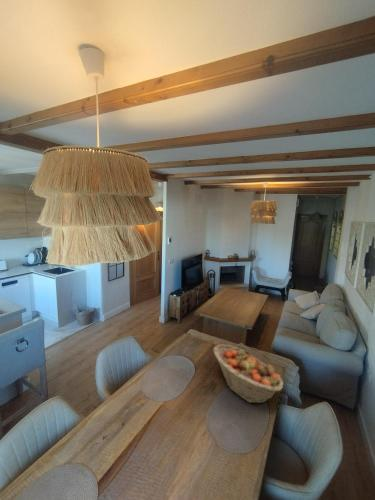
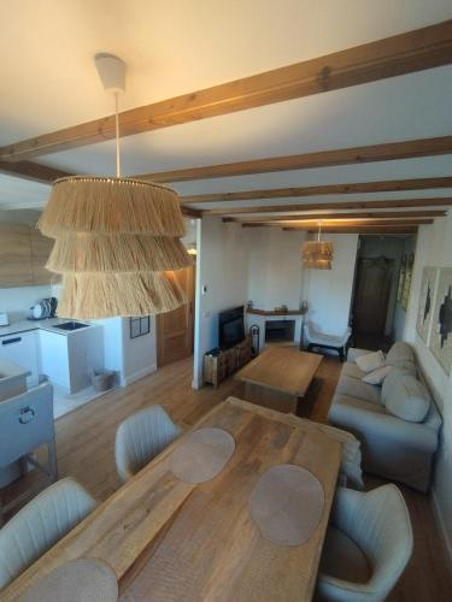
- fruit basket [213,344,285,404]
